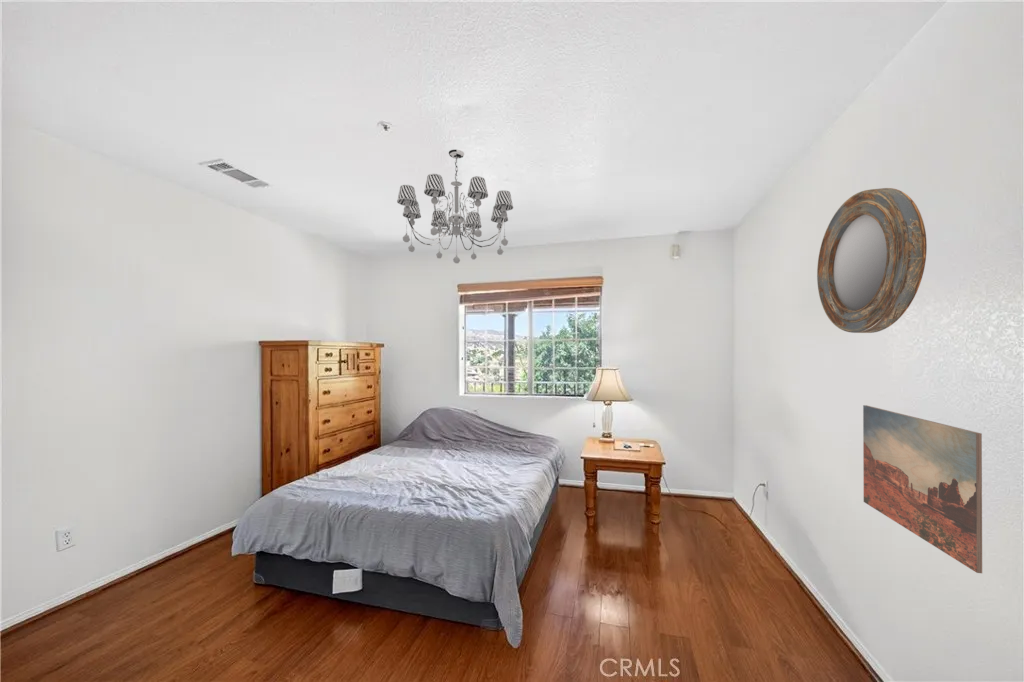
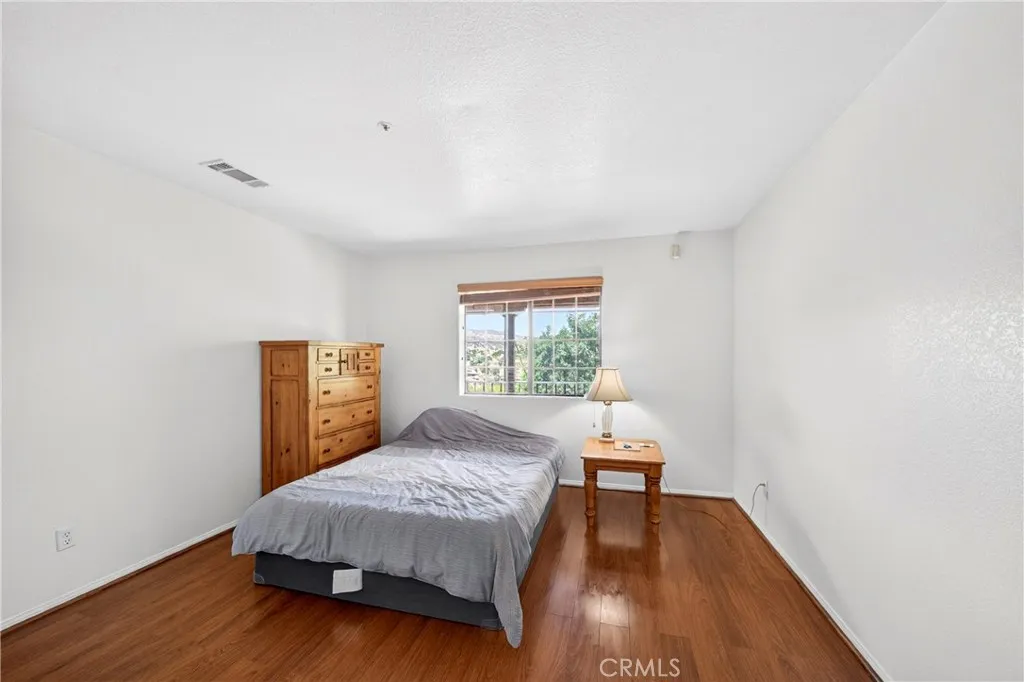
- home mirror [816,187,928,334]
- chandelier [396,149,514,264]
- wall art [862,404,983,574]
